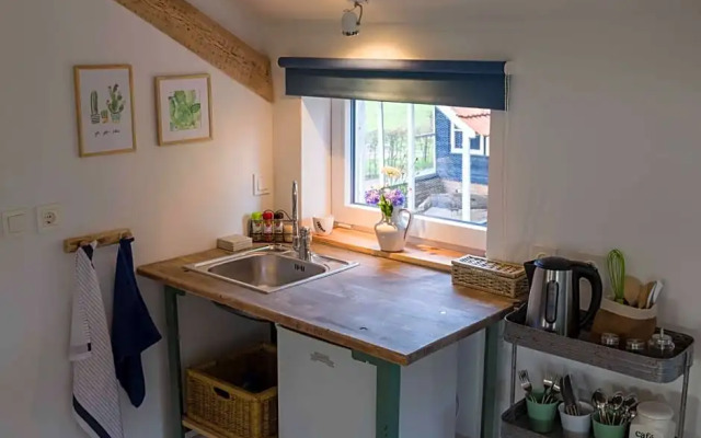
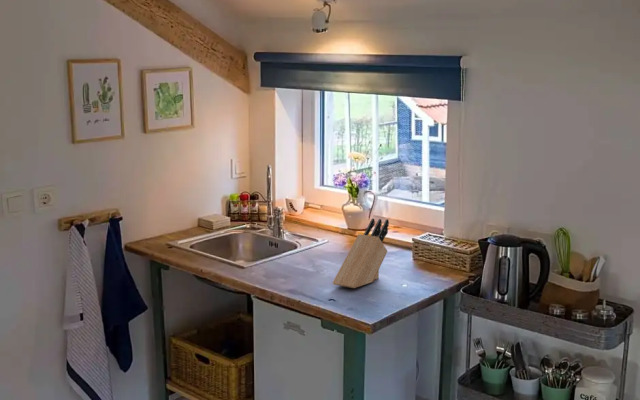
+ knife block [332,218,390,289]
